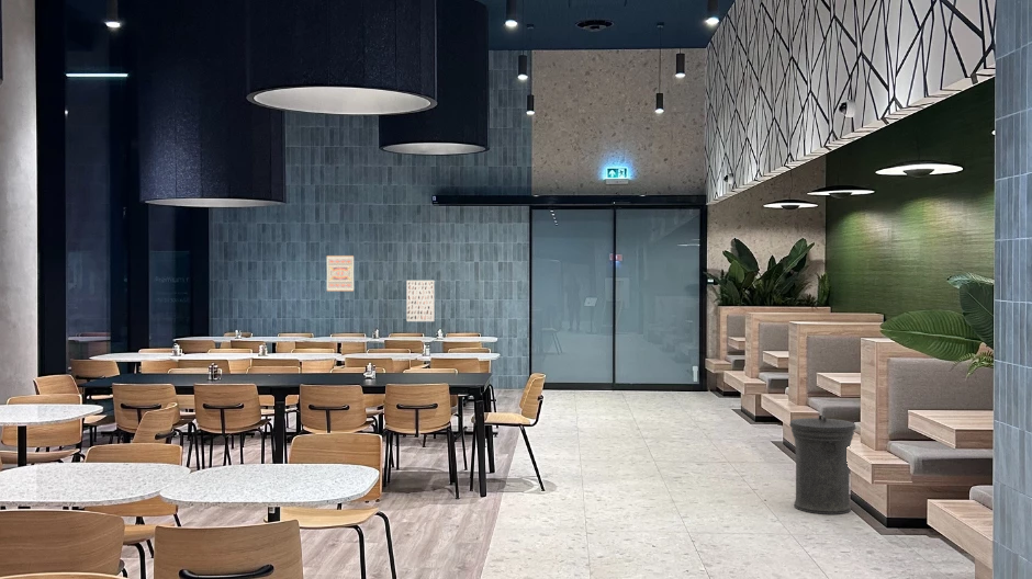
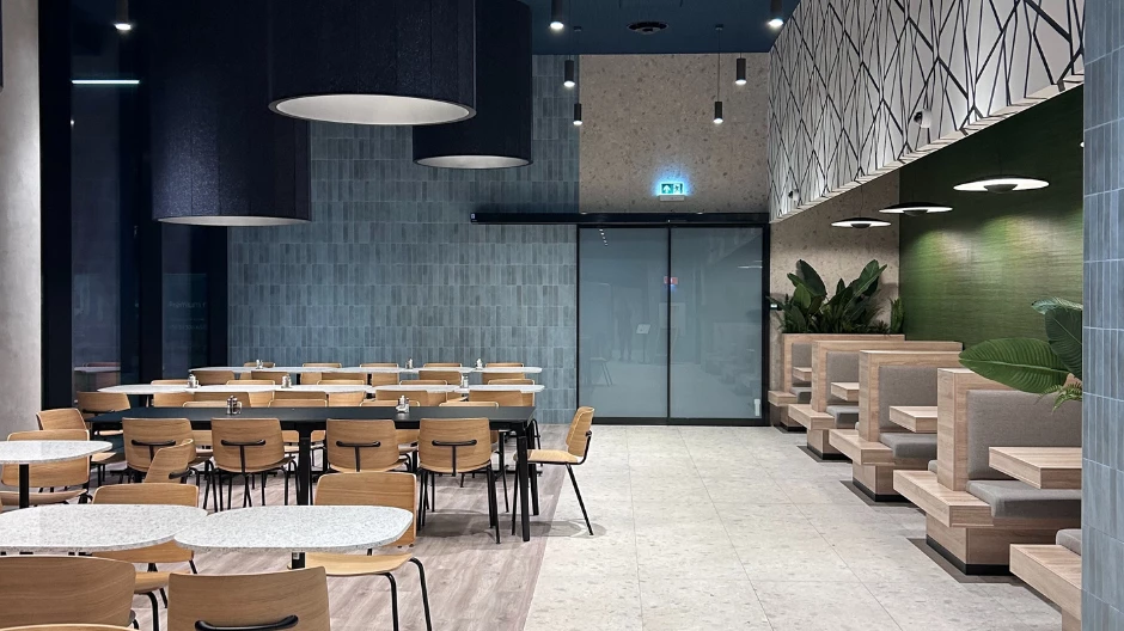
- trash can [788,415,857,515]
- wall art [406,280,435,322]
- wall art [326,254,355,293]
